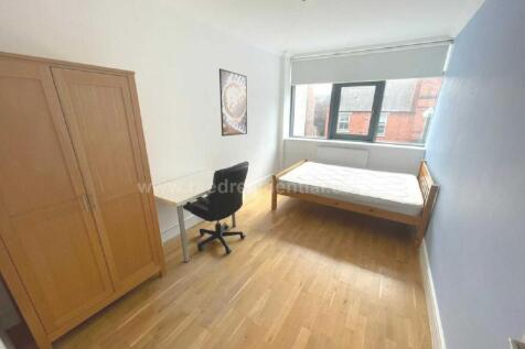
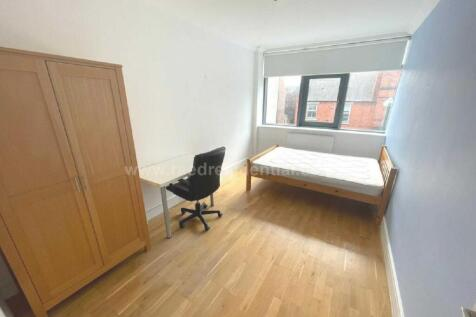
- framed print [218,67,248,138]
